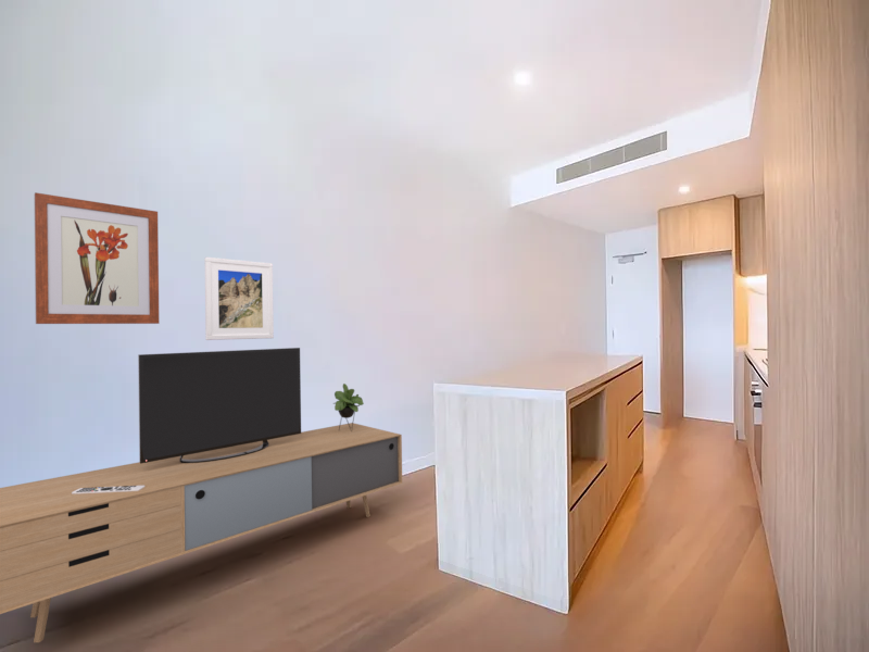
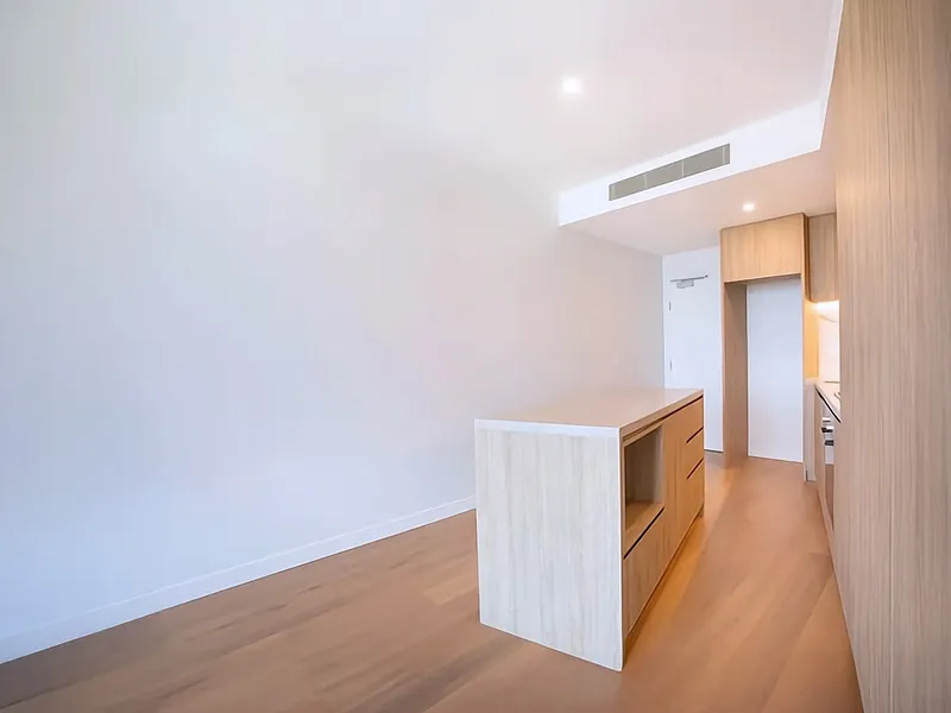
- media console [0,347,403,643]
- wall art [34,191,161,325]
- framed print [204,256,275,341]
